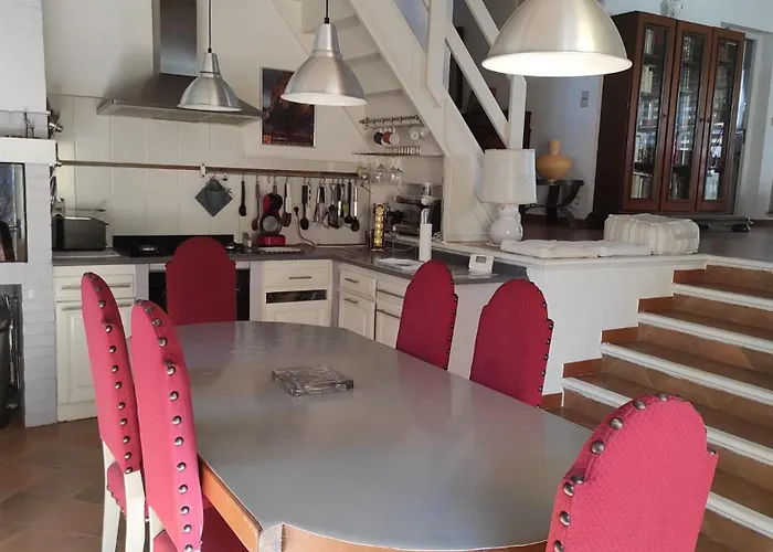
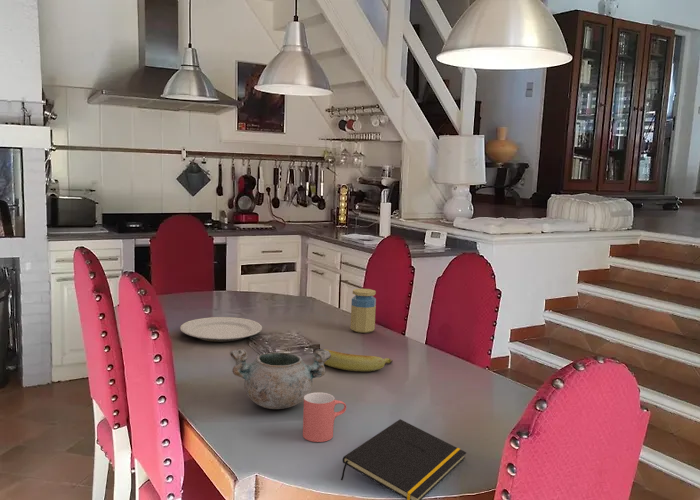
+ chinaware [179,316,263,343]
+ notepad [340,418,467,500]
+ decorative bowl [229,347,331,410]
+ jar [350,288,377,334]
+ banana [323,348,394,372]
+ cup [302,391,347,443]
